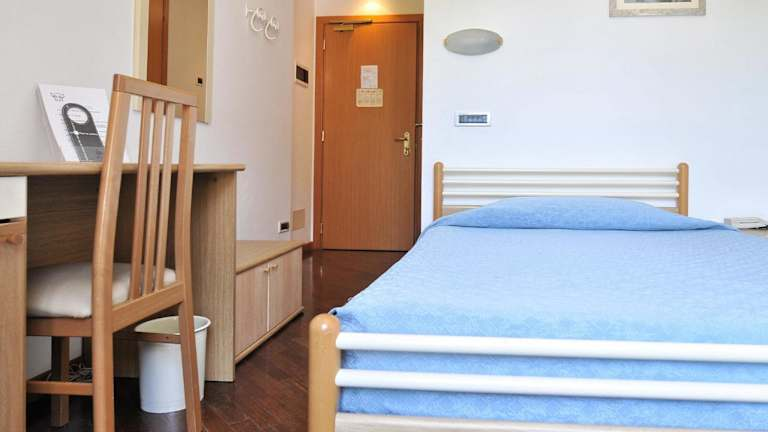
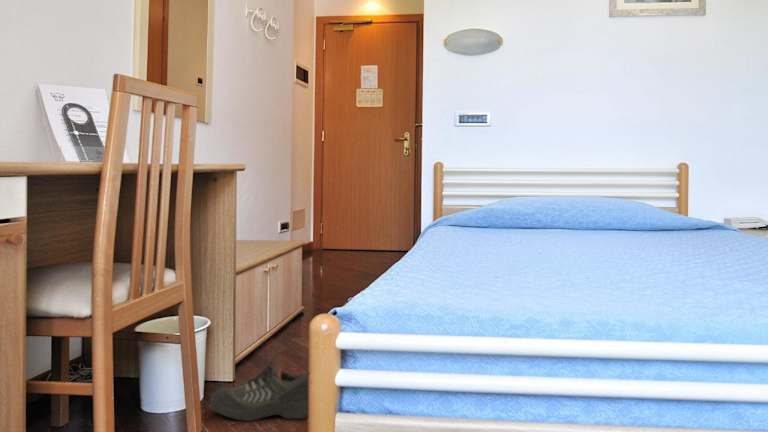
+ shoe [209,346,309,422]
